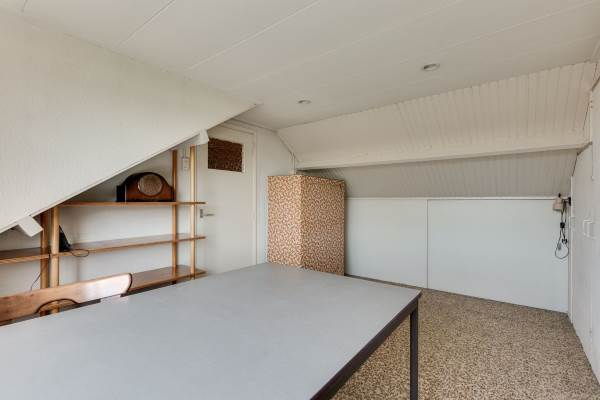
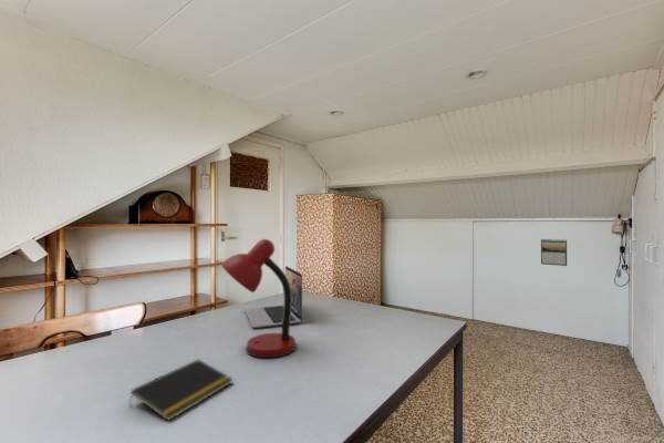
+ laptop [243,265,303,329]
+ desk lamp [220,238,298,359]
+ notepad [128,359,234,422]
+ calendar [540,238,568,267]
